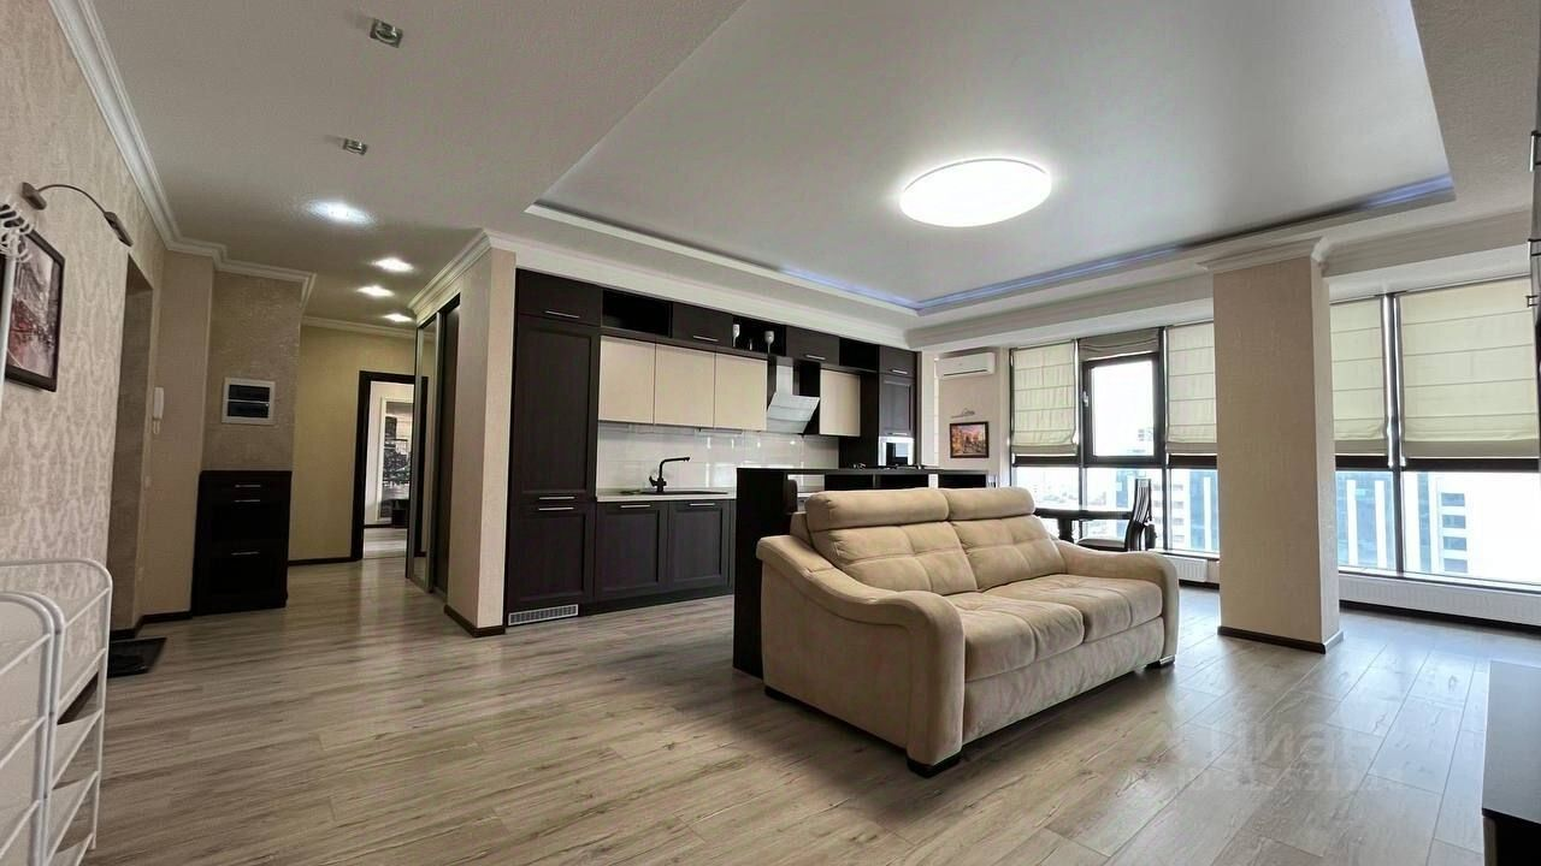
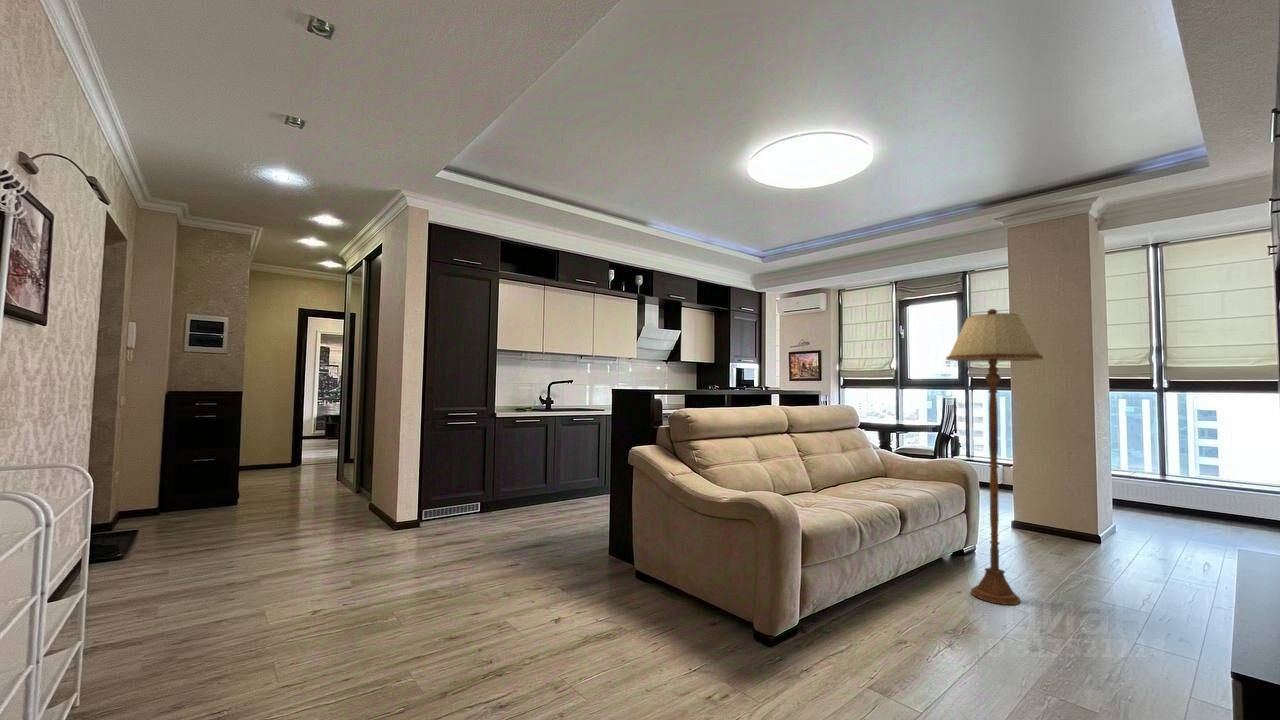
+ floor lamp [946,308,1044,606]
